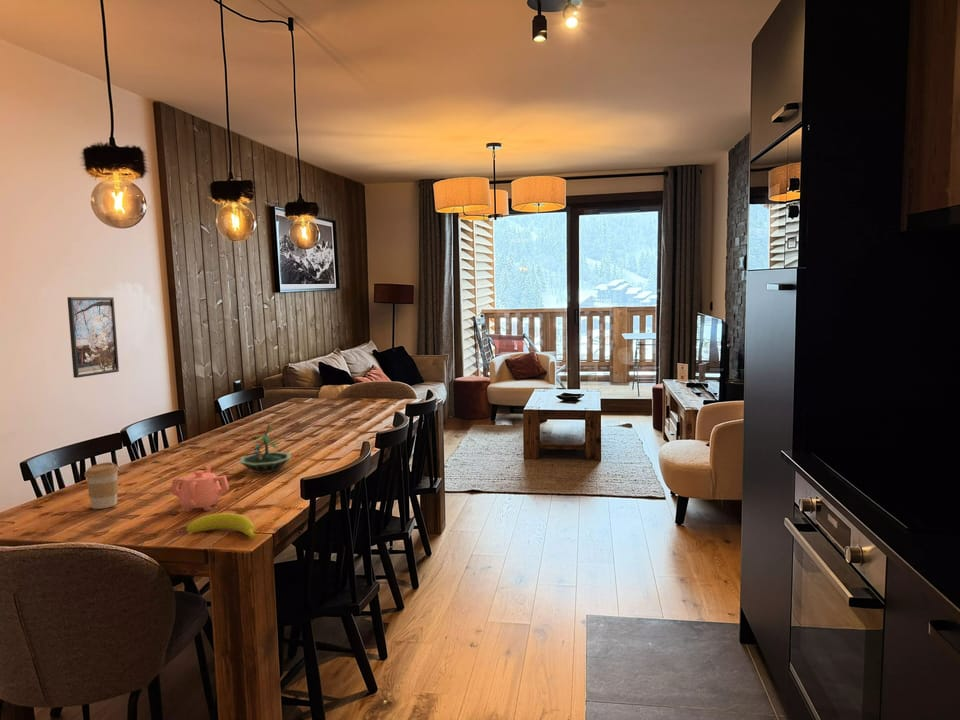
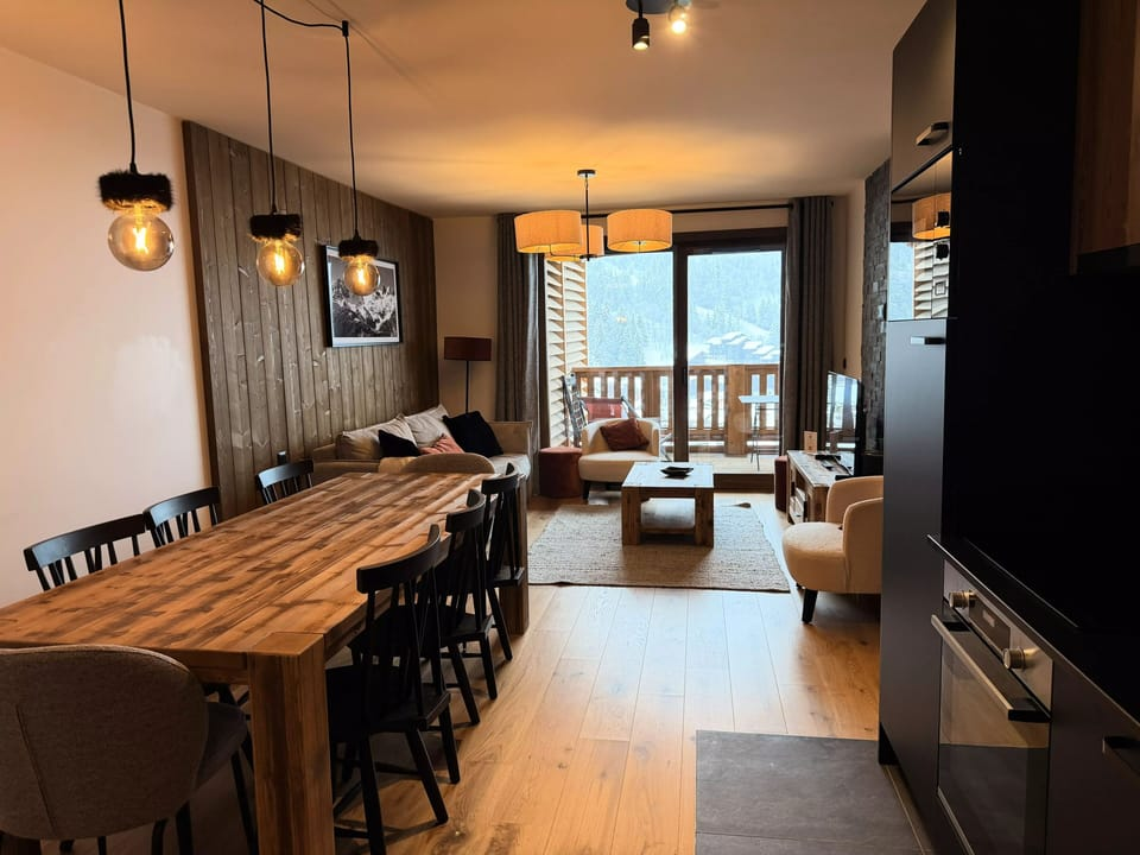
- terrarium [238,419,292,474]
- teapot [170,464,230,513]
- fruit [186,512,259,539]
- coffee cup [84,461,120,510]
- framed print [66,296,120,379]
